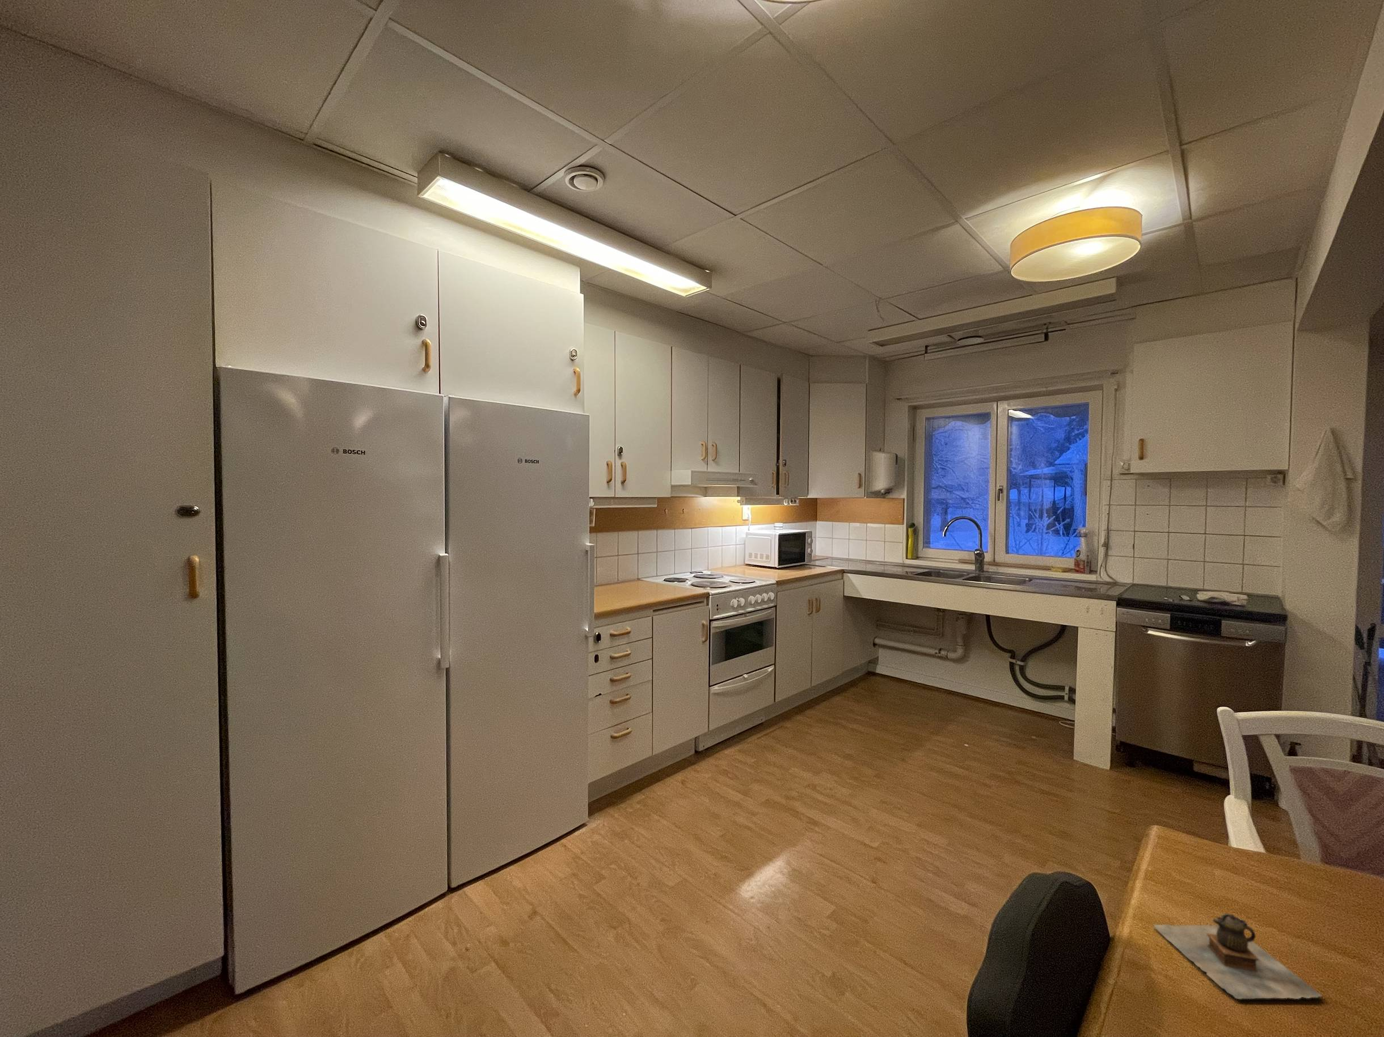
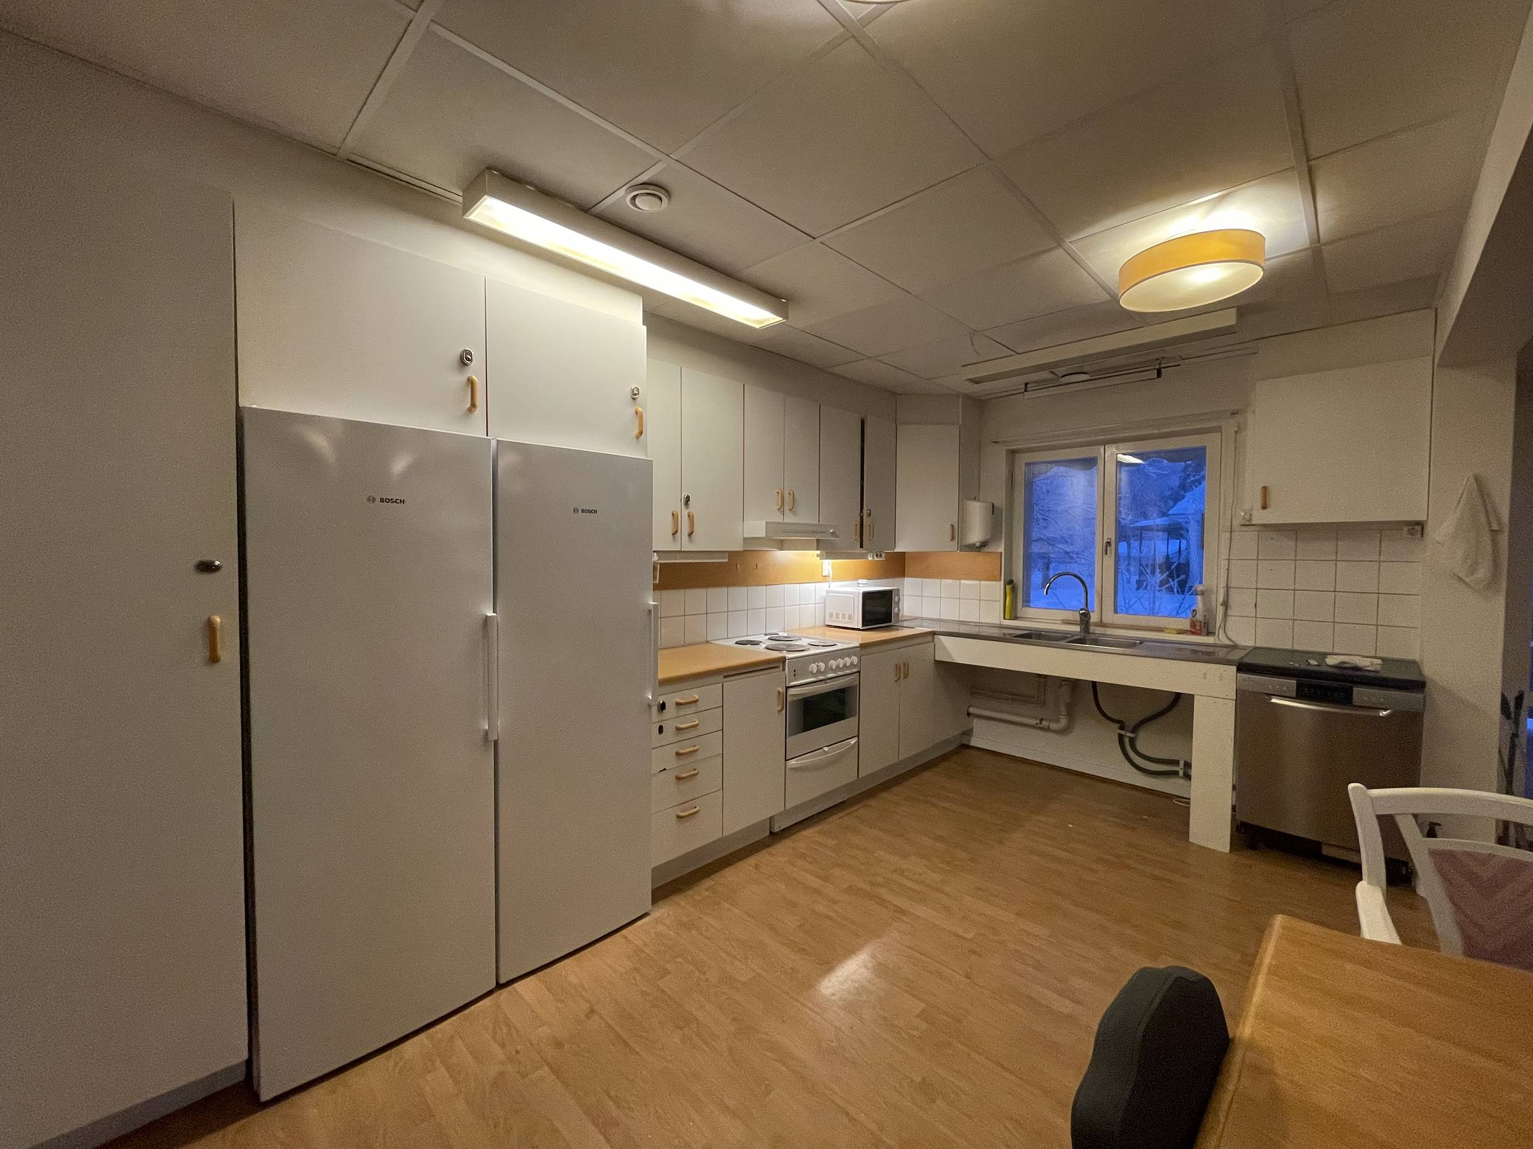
- teapot [1152,913,1322,1000]
